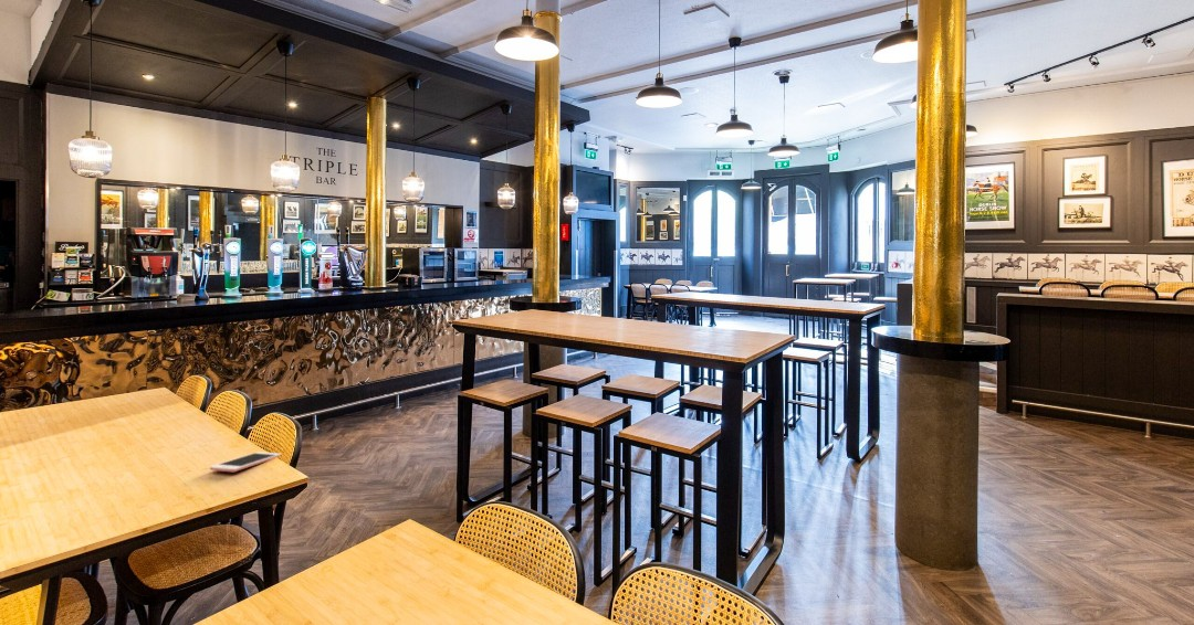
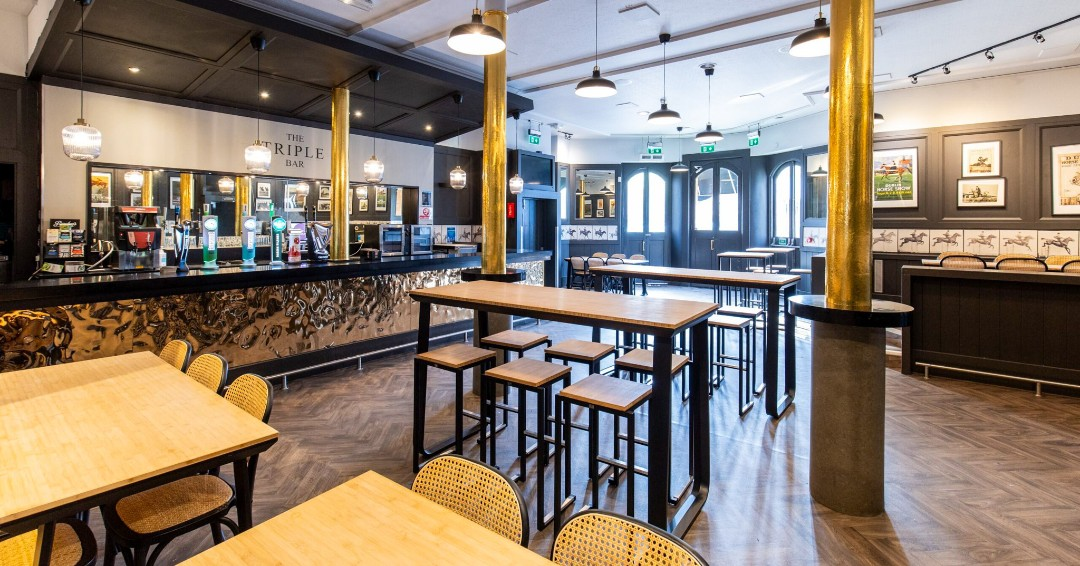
- cell phone [209,451,282,473]
